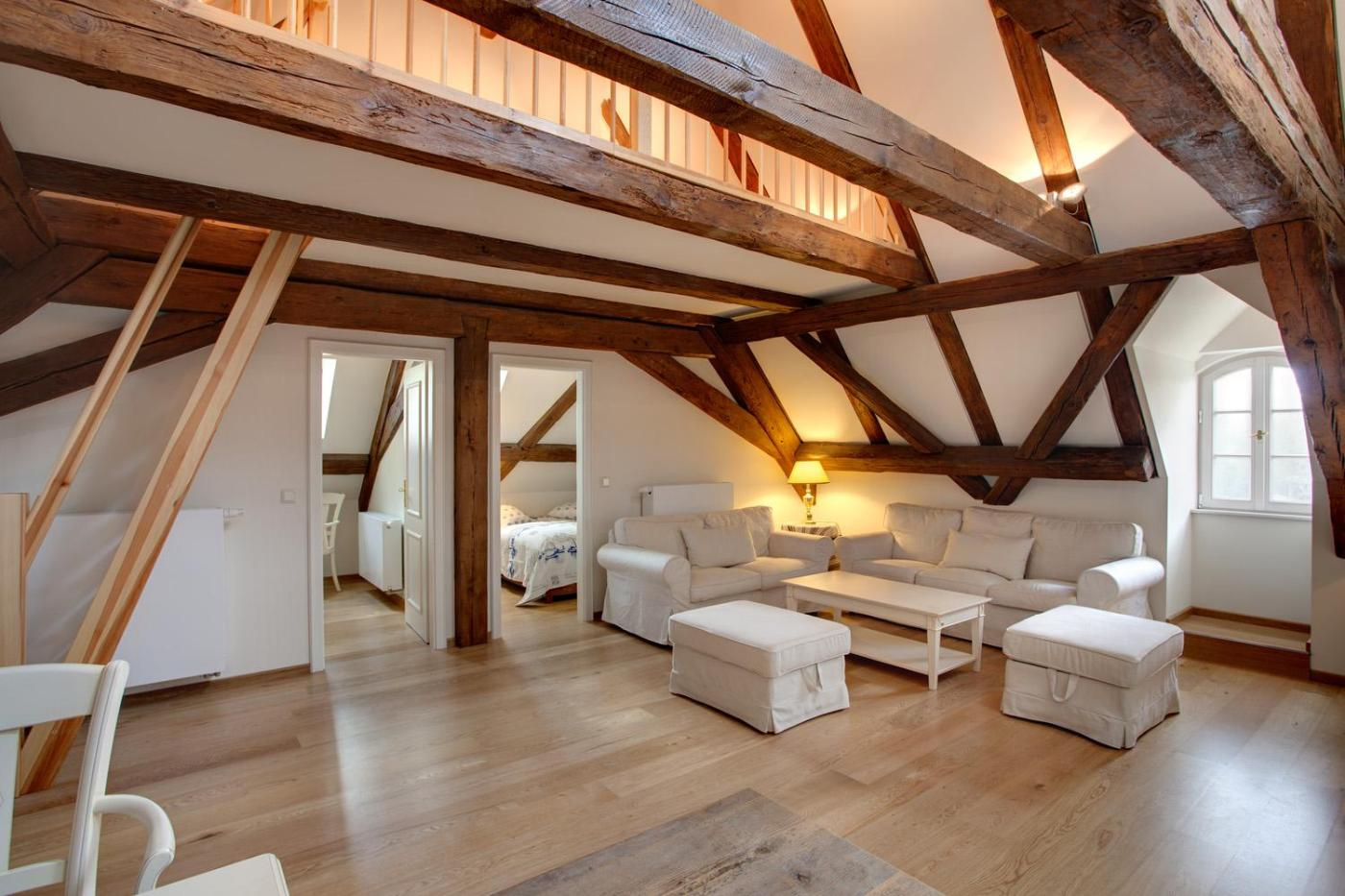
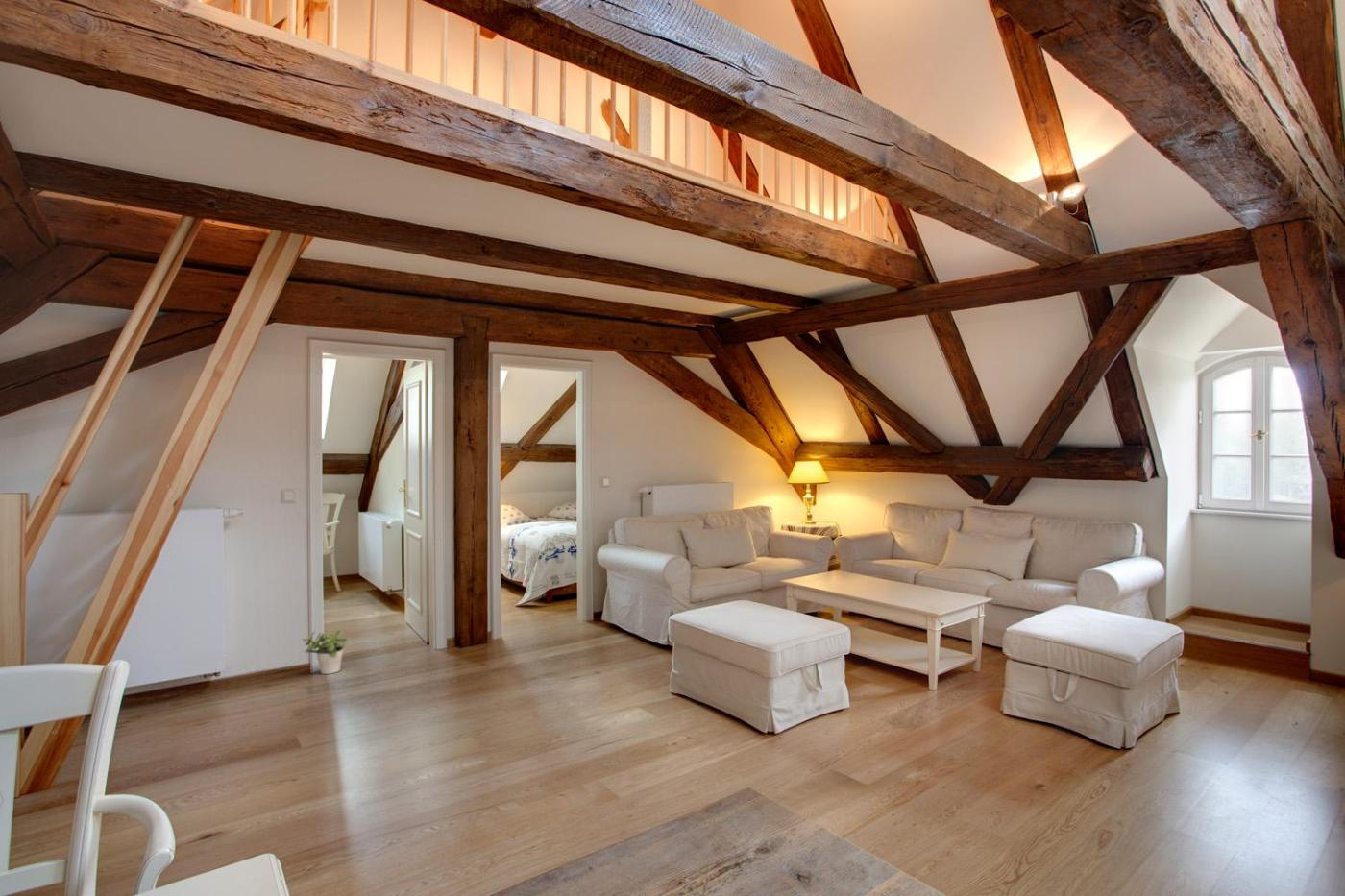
+ potted plant [302,629,348,675]
